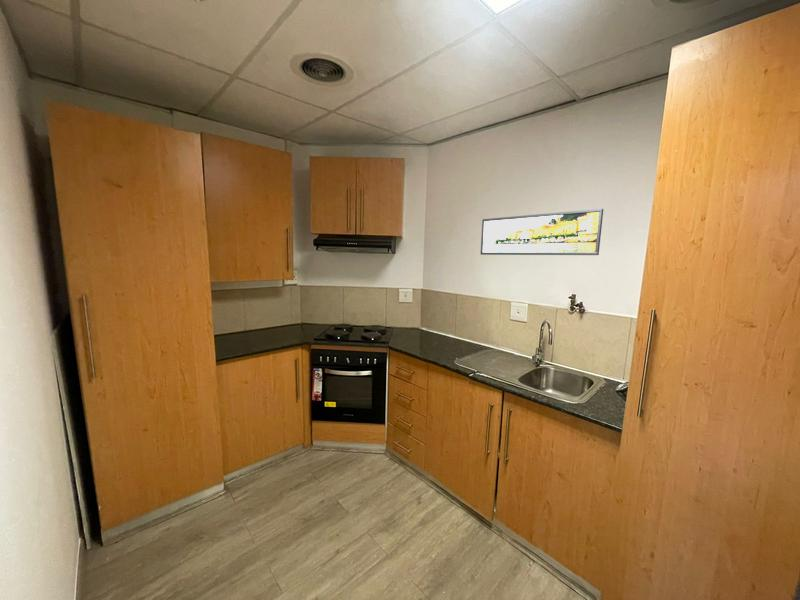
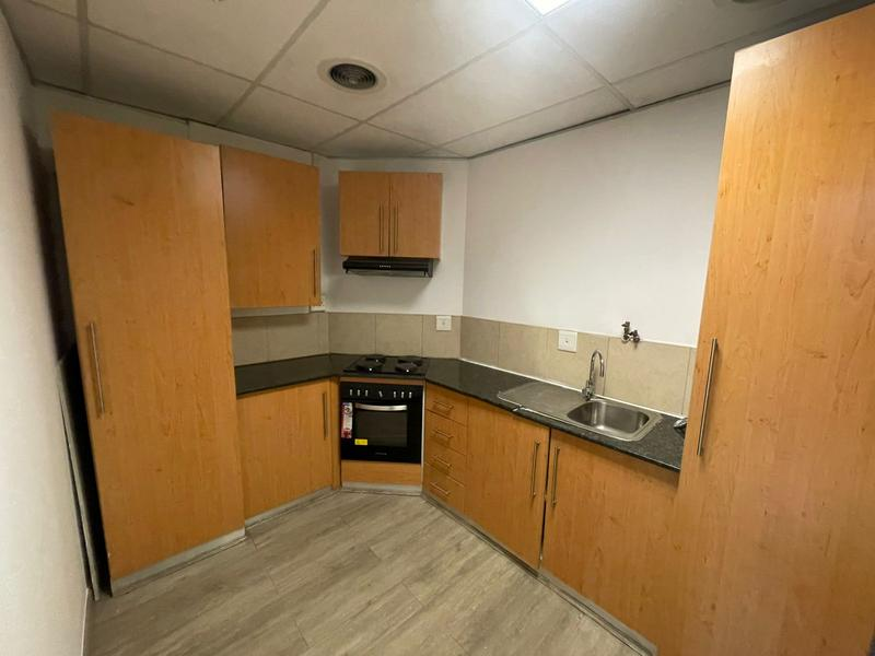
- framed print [480,208,604,256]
